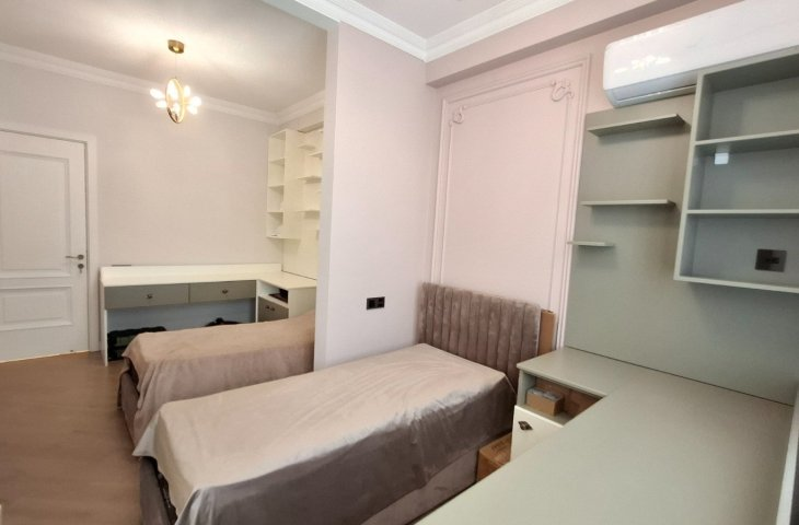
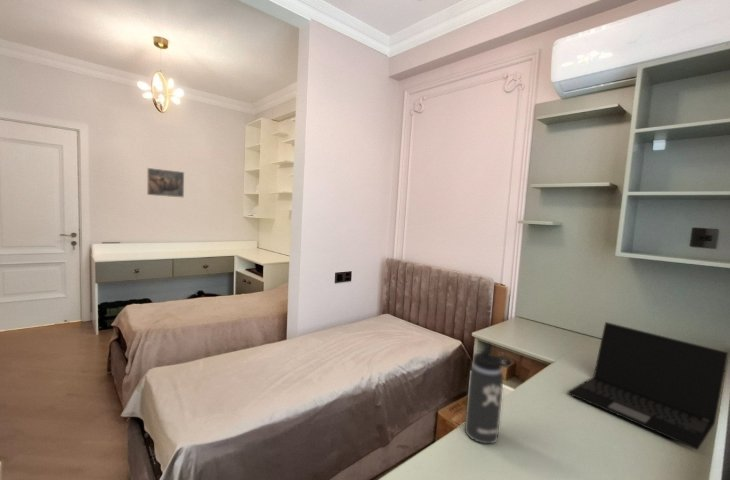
+ thermos bottle [464,342,512,445]
+ laptop [567,321,729,451]
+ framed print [146,167,185,199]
